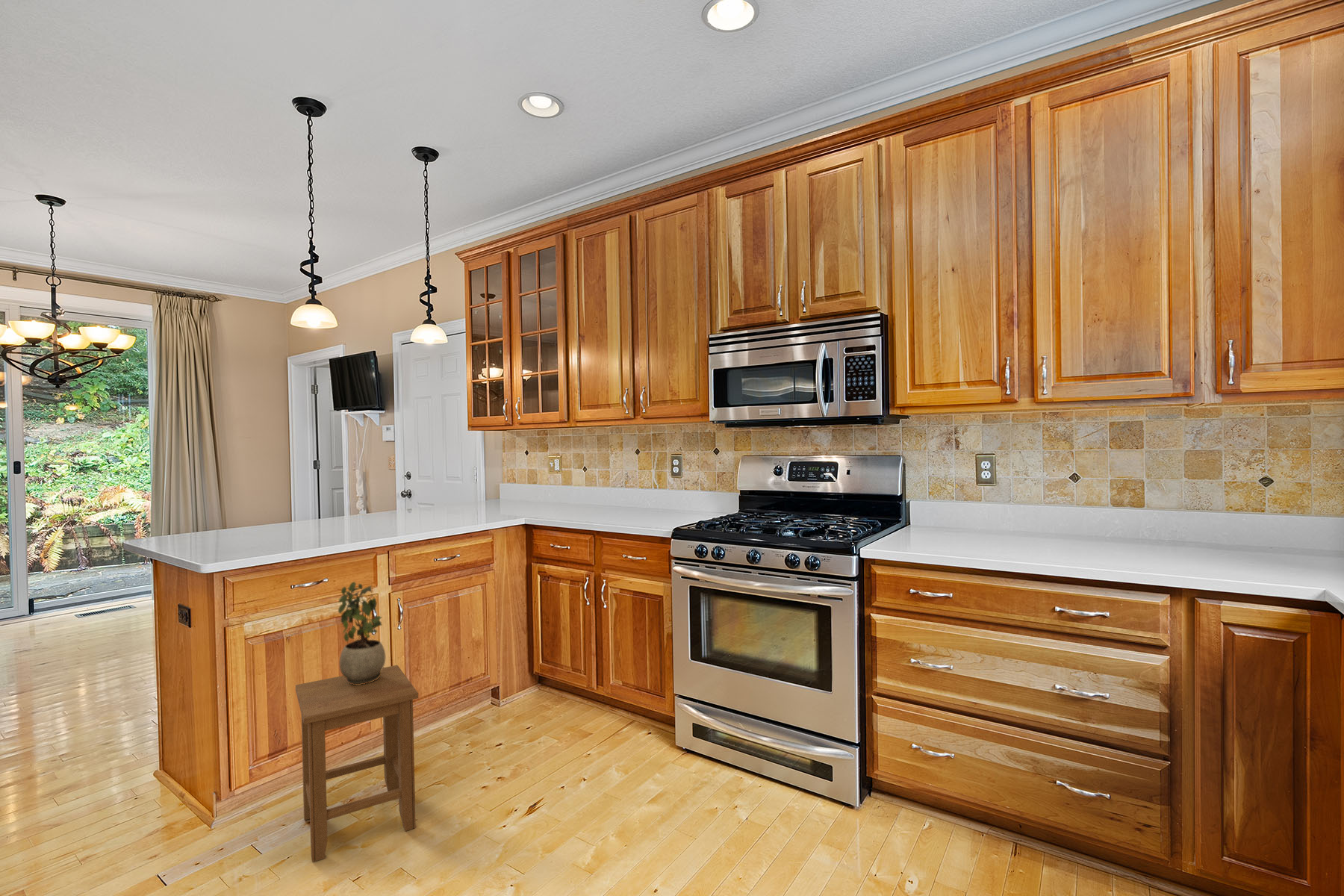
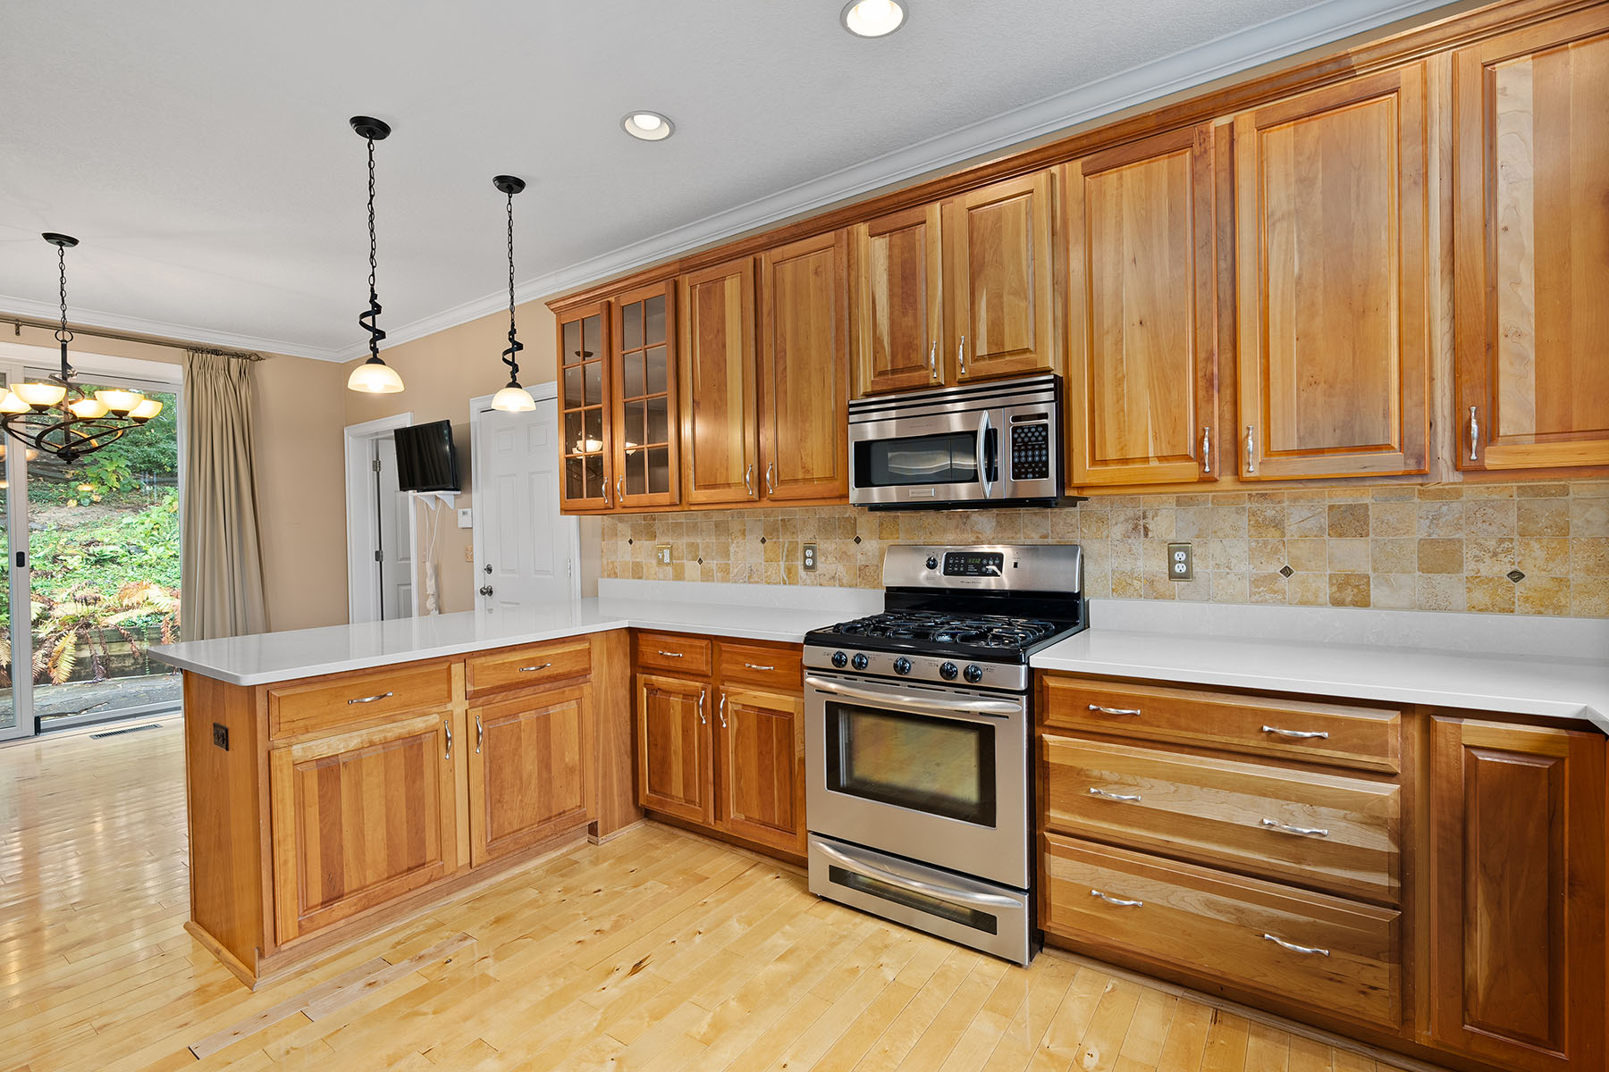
- stool [295,665,419,863]
- potted plant [337,581,386,685]
